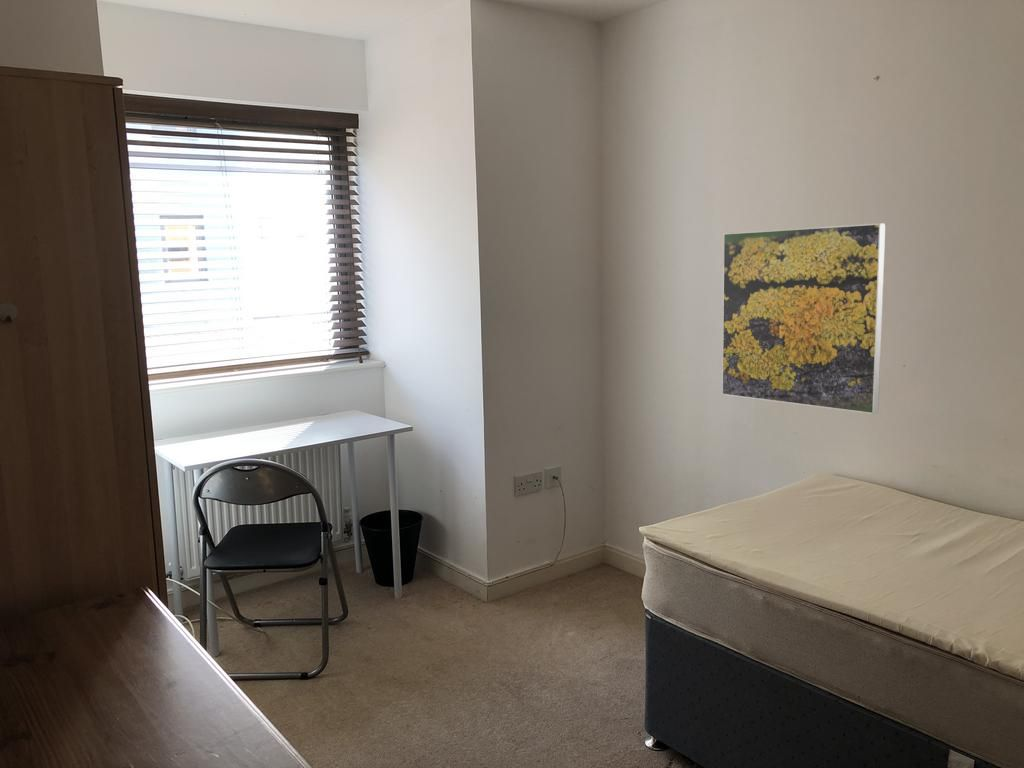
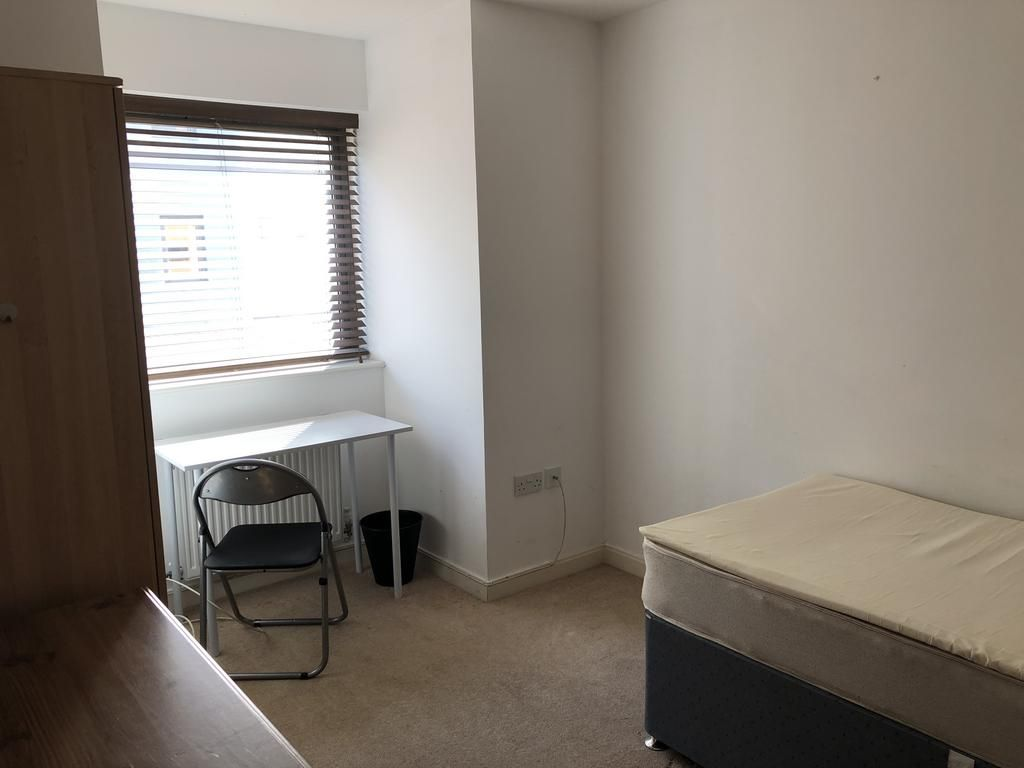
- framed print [721,222,886,415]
